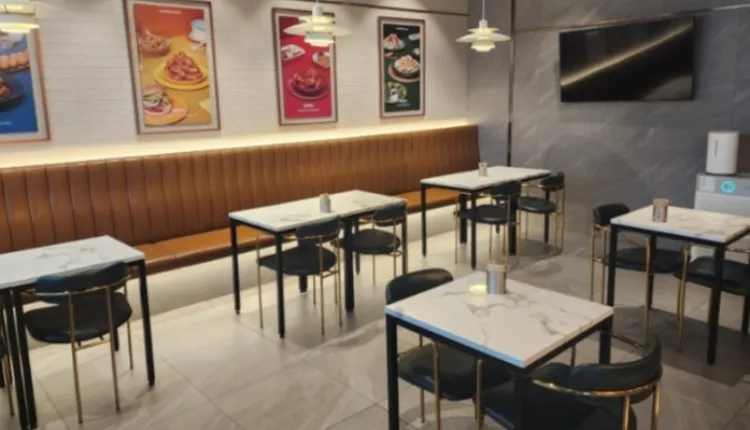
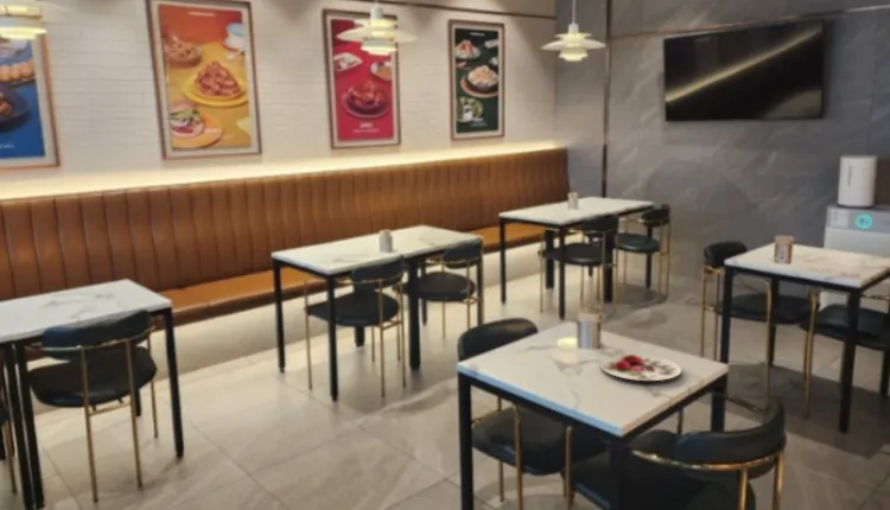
+ plate [599,353,682,382]
